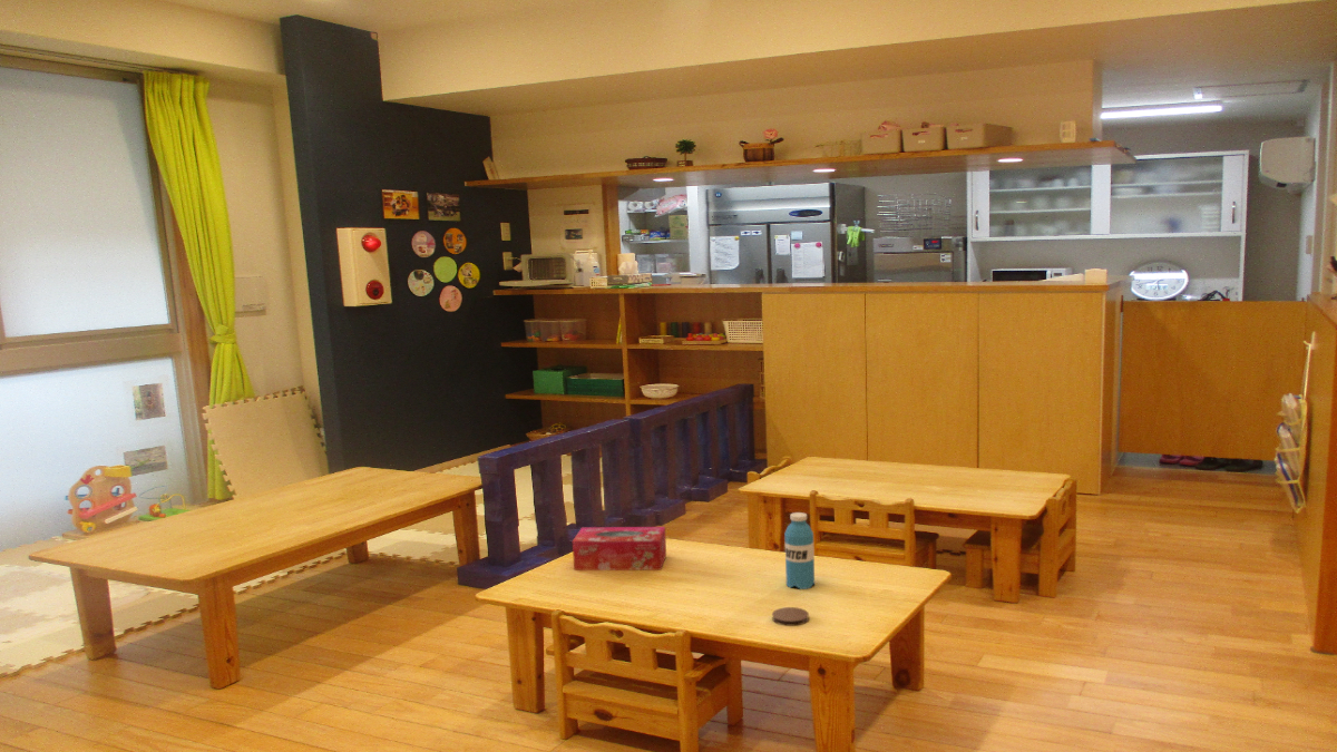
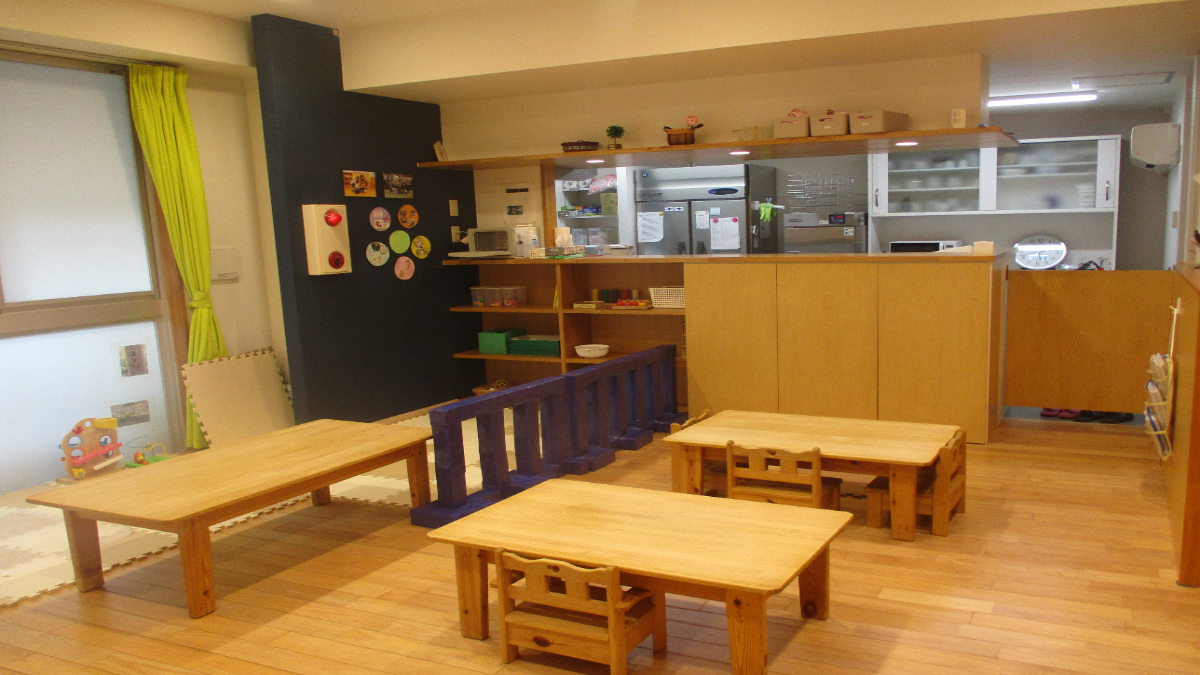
- coaster [771,606,810,627]
- water bottle [783,511,816,590]
- tissue box [572,526,667,572]
